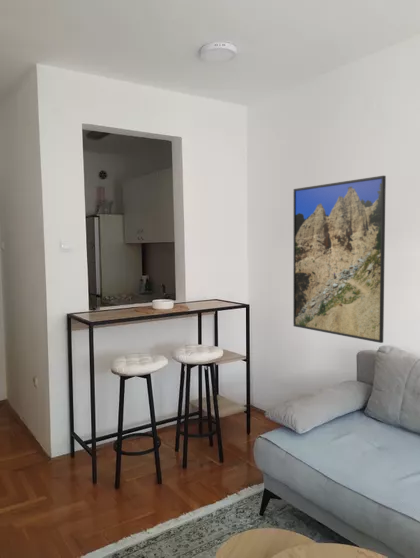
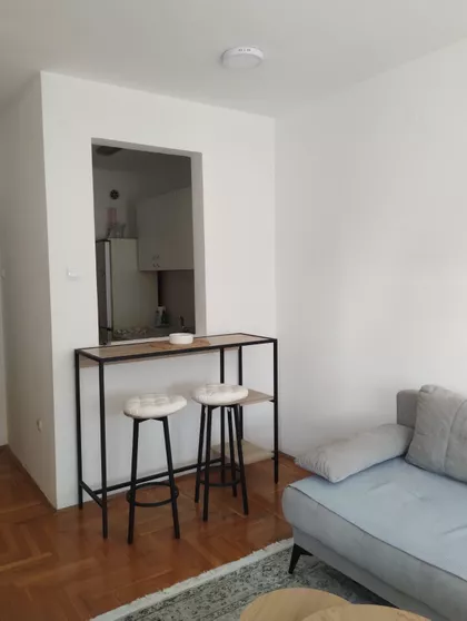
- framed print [292,175,387,344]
